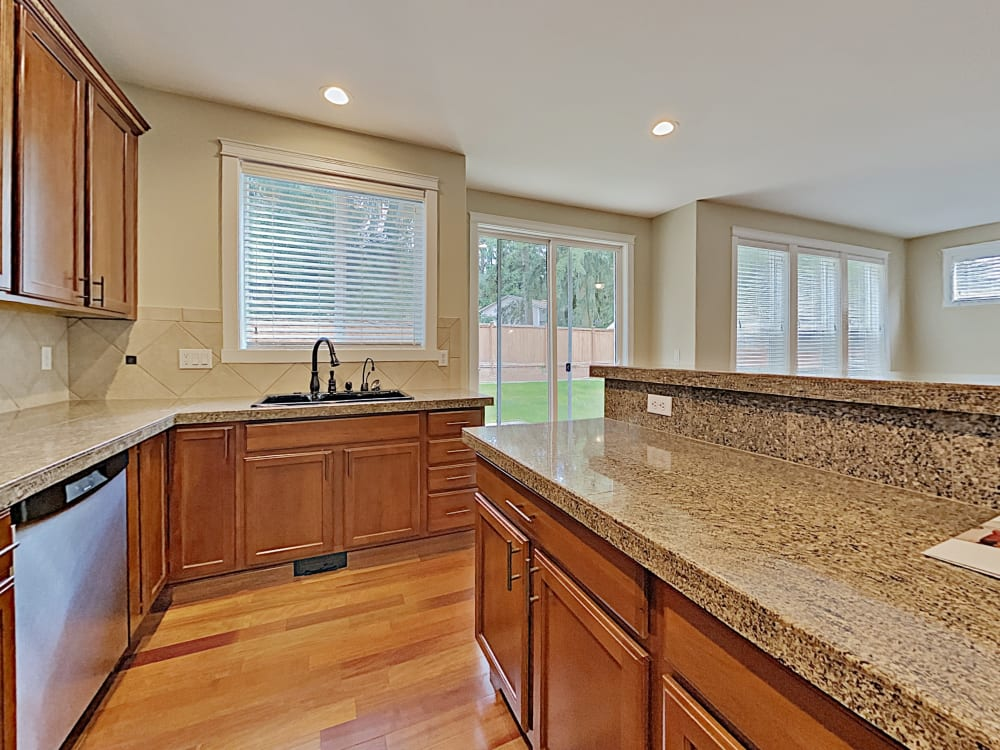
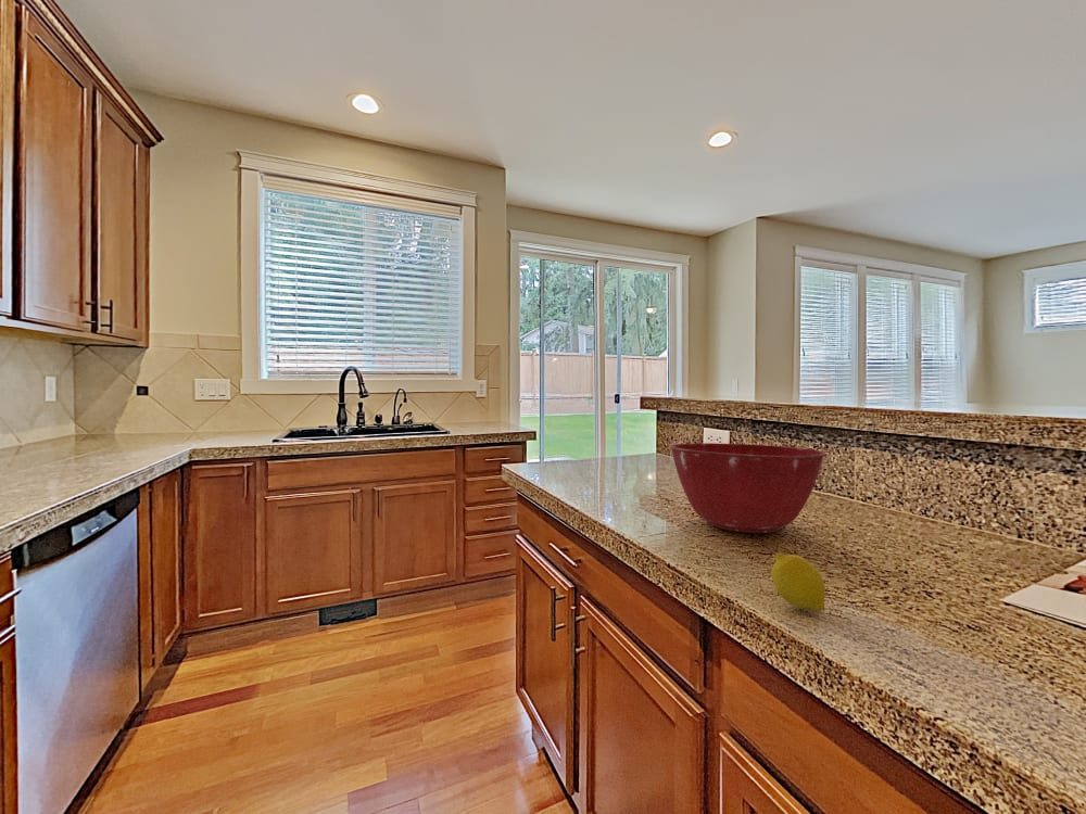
+ fruit [770,551,826,612]
+ mixing bowl [669,442,828,534]
